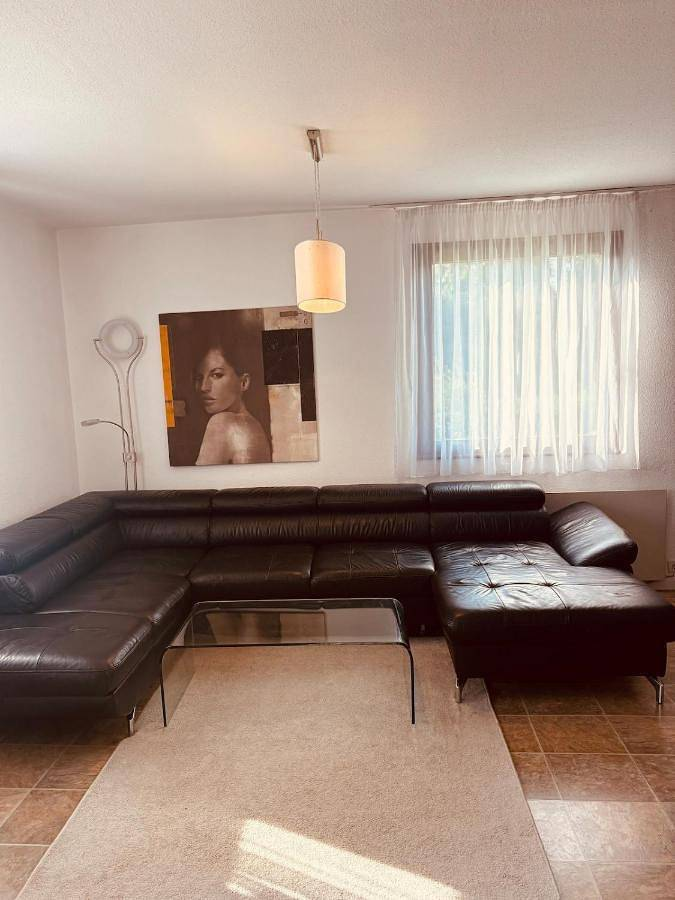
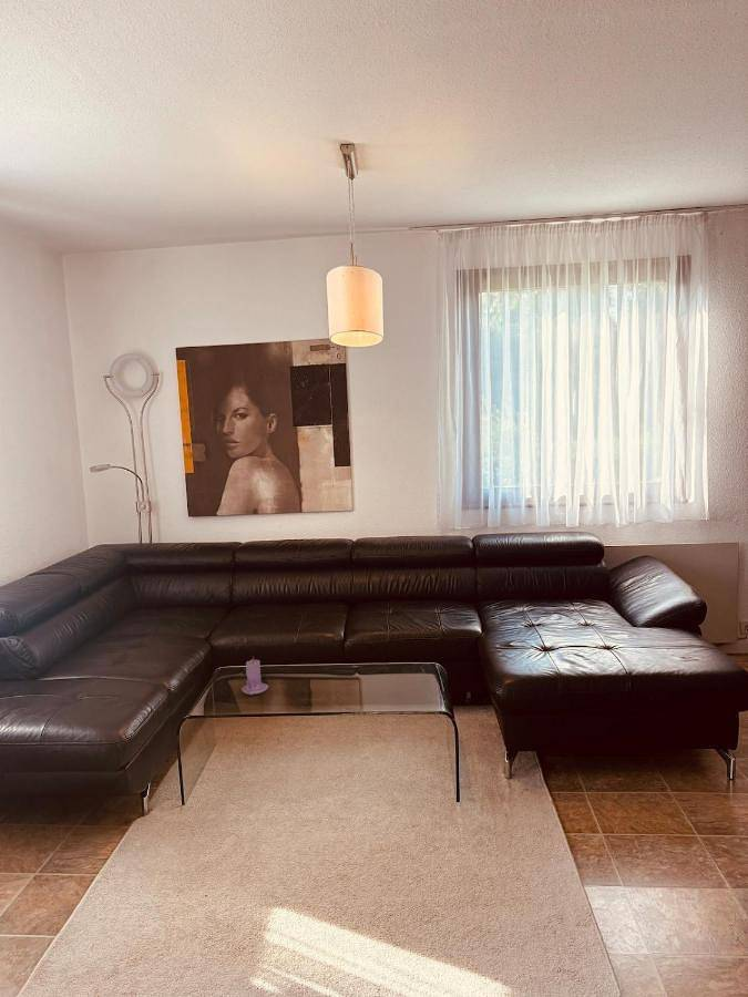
+ candle [240,656,269,696]
